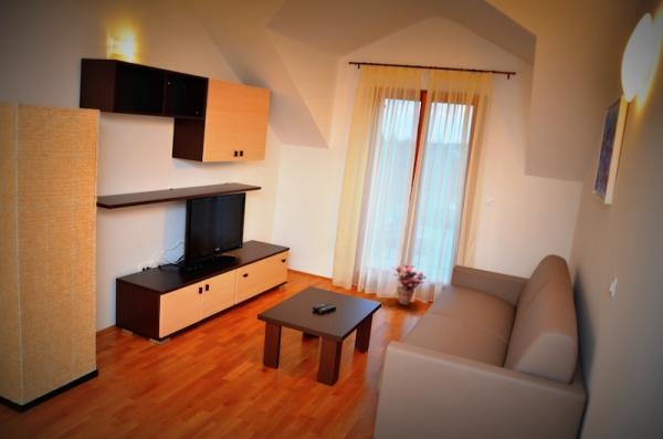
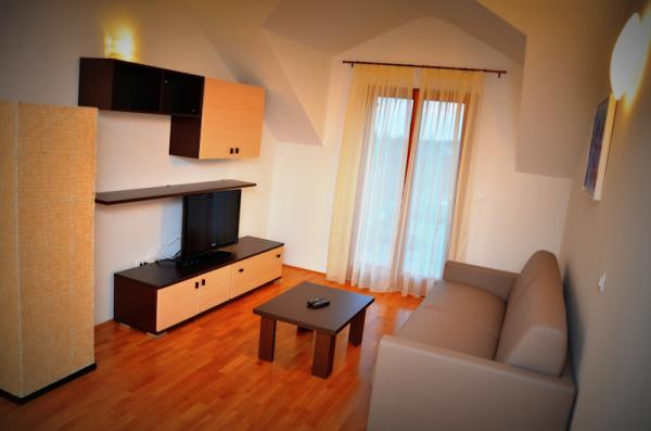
- potted plant [391,263,428,306]
